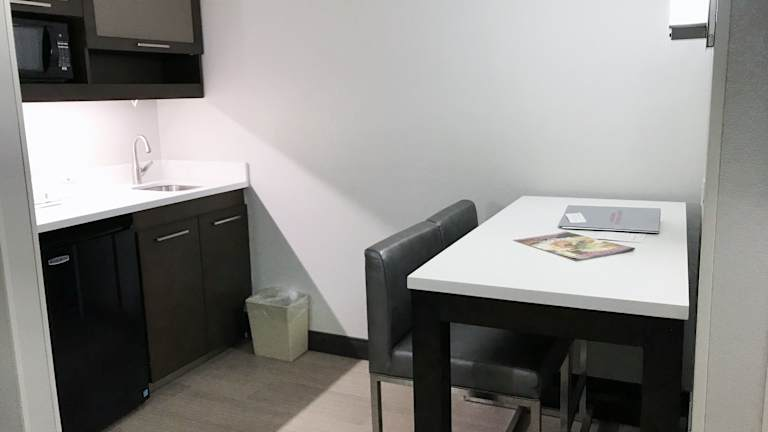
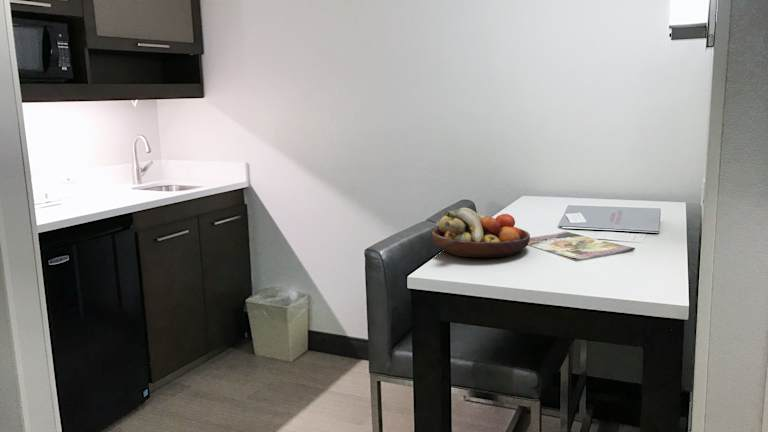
+ fruit bowl [431,207,531,259]
